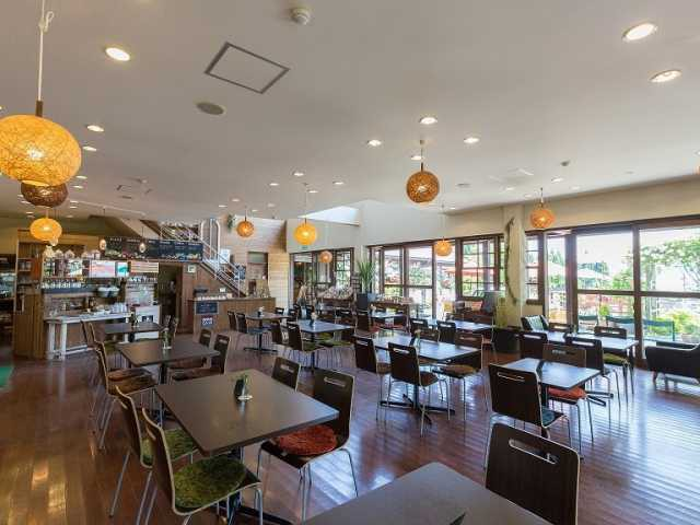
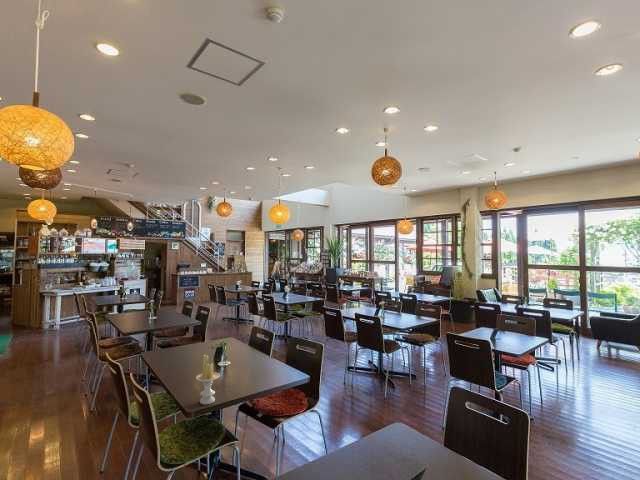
+ candle [195,354,221,405]
